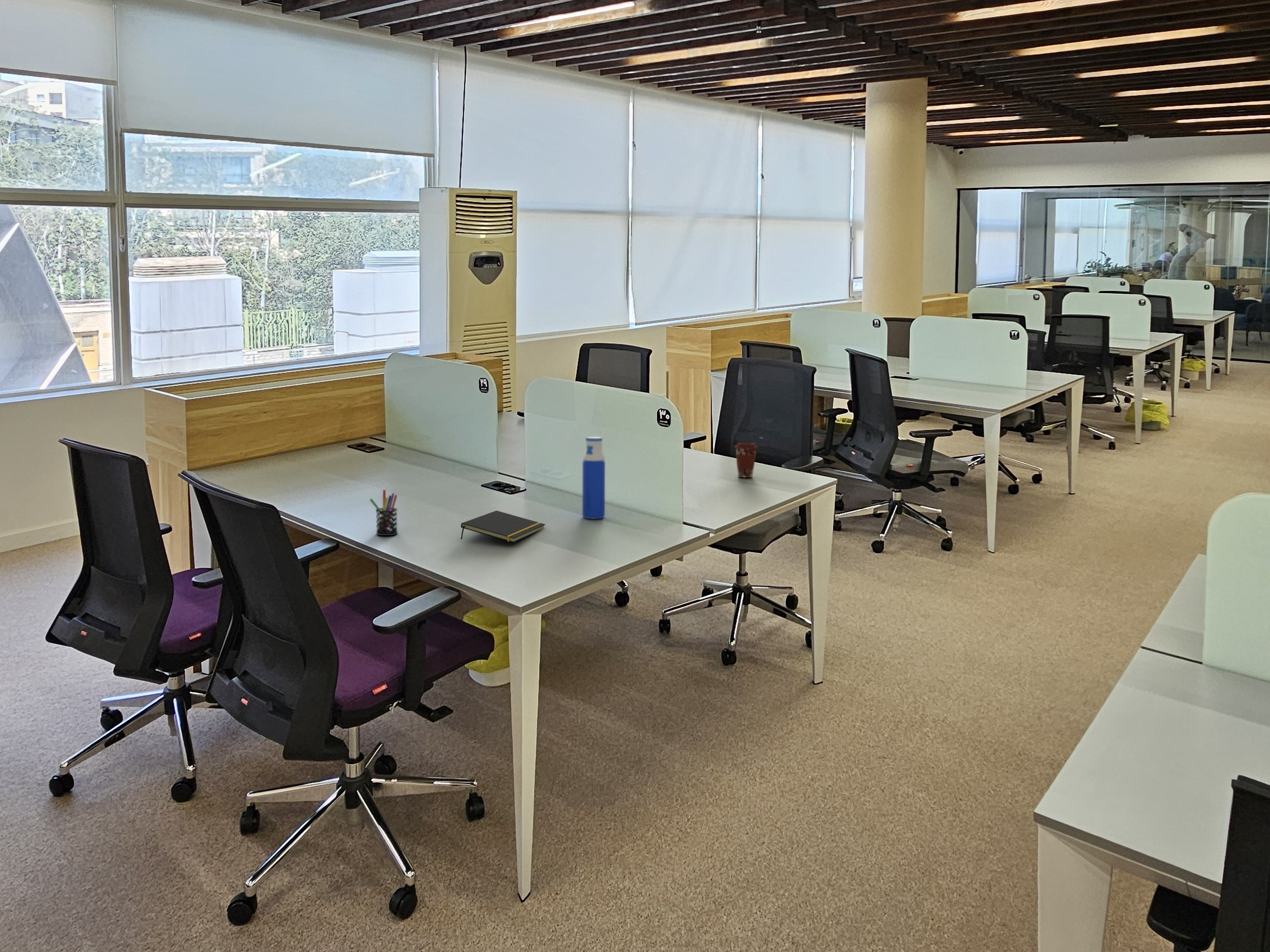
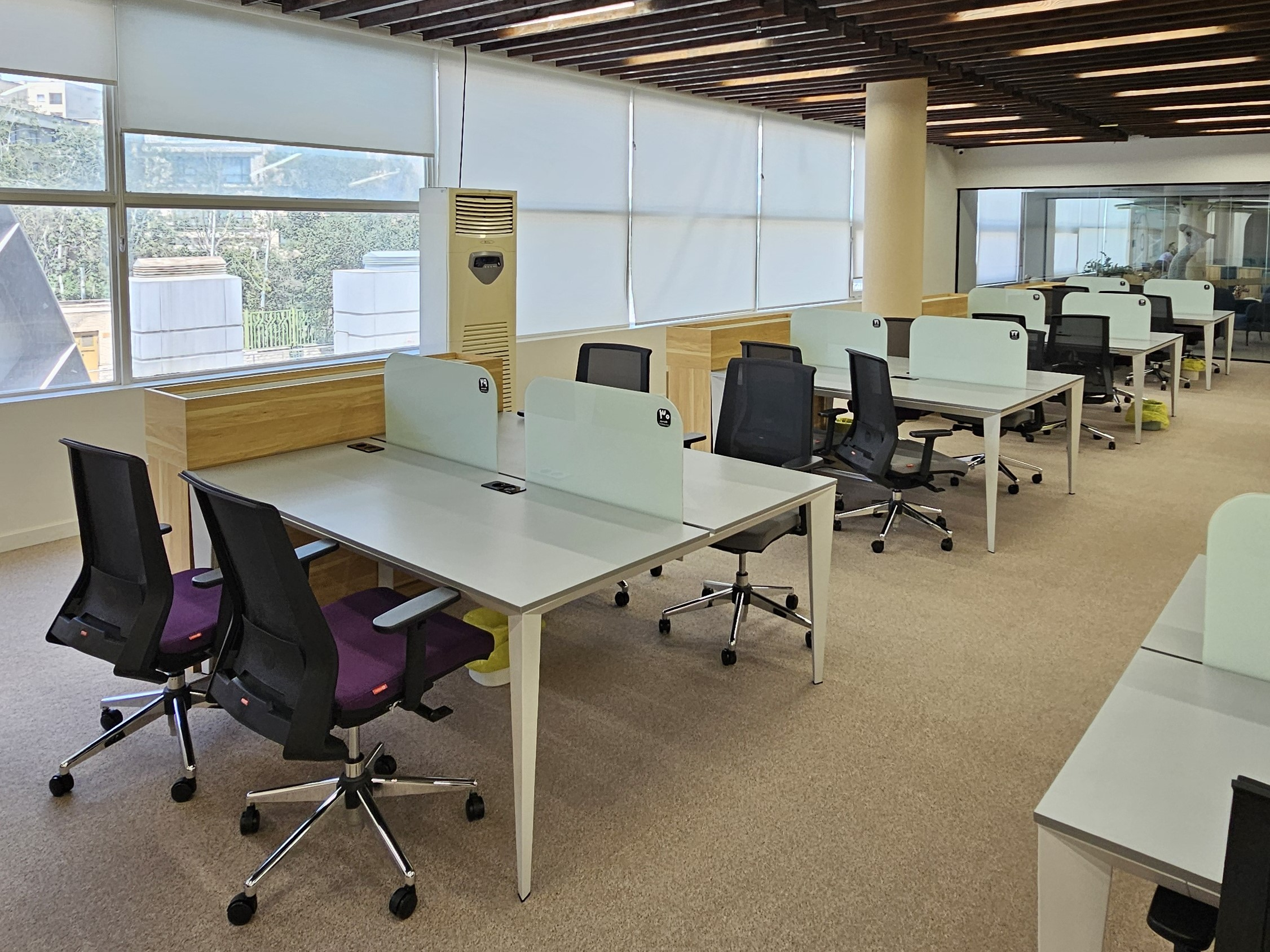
- notepad [460,510,546,543]
- coffee cup [734,442,758,478]
- pen holder [369,489,398,536]
- water bottle [582,436,606,519]
